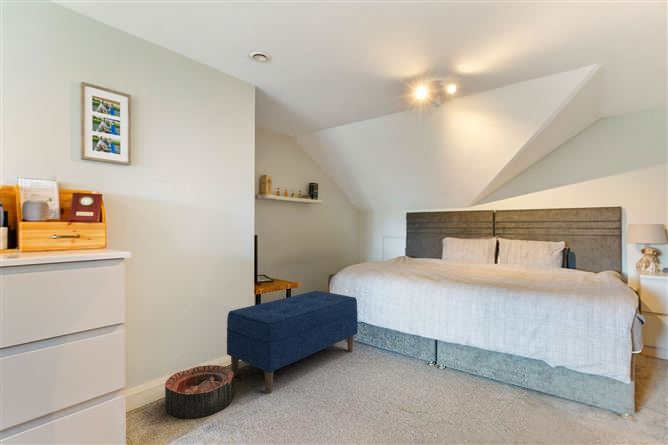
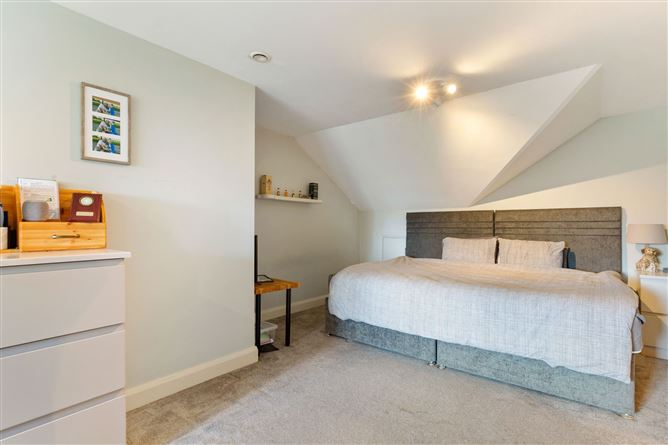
- basket [164,364,235,420]
- bench [226,290,359,394]
